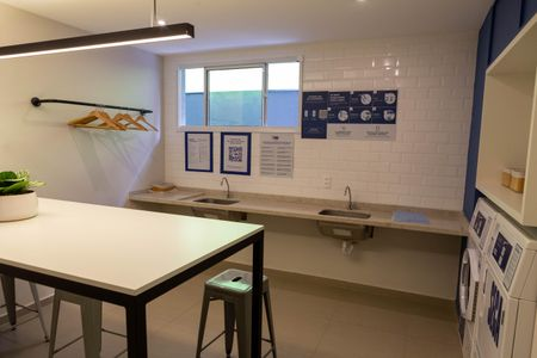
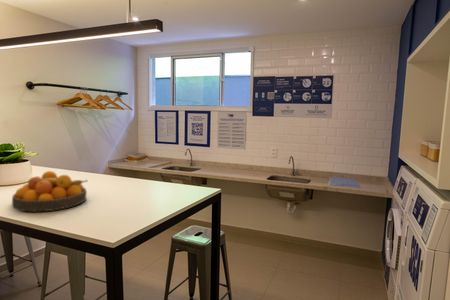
+ fruit bowl [11,170,89,213]
